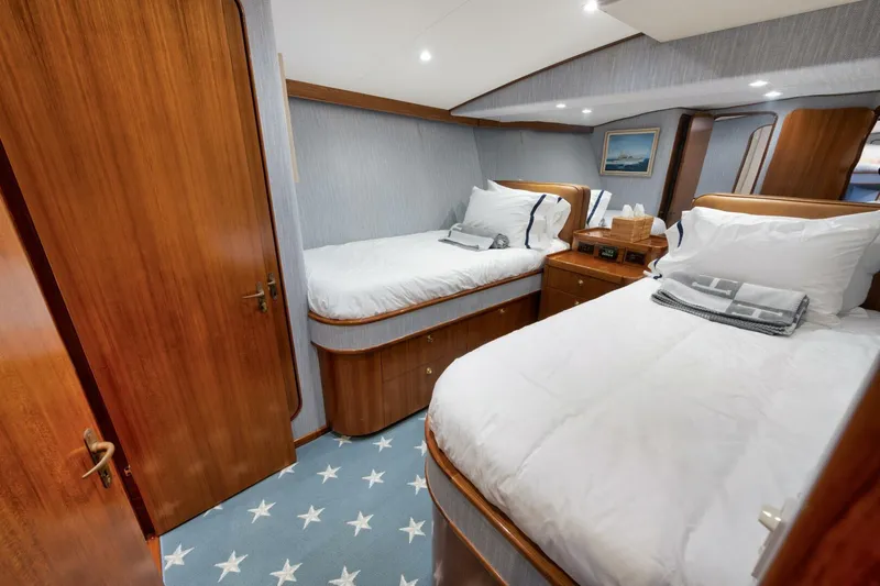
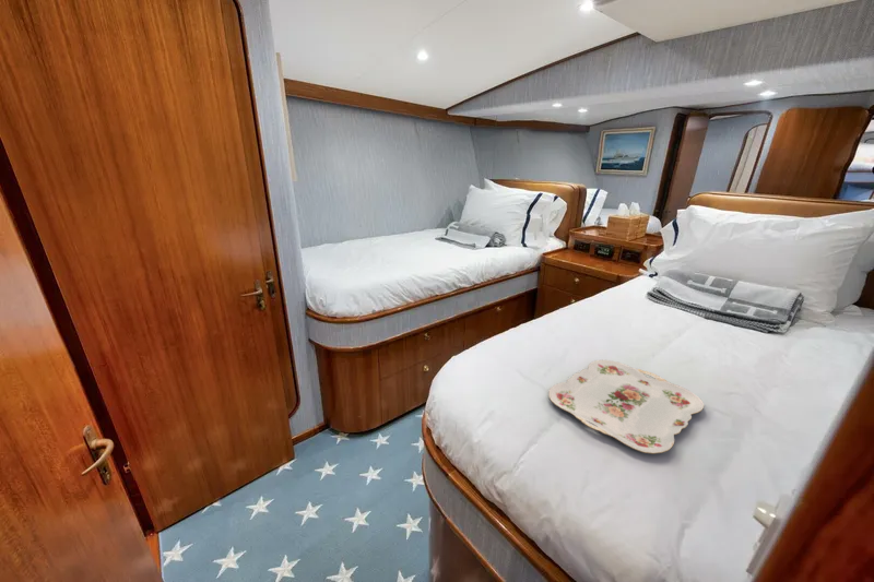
+ serving tray [547,359,705,454]
